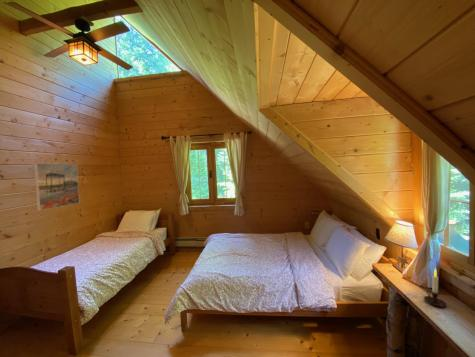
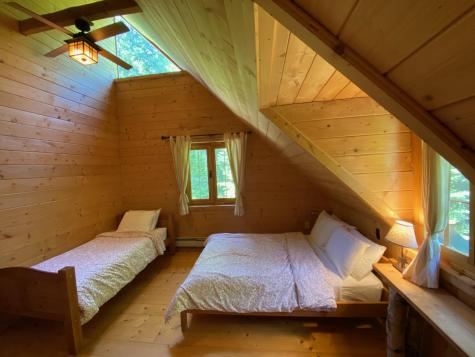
- candle [423,267,447,307]
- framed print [33,162,80,211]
